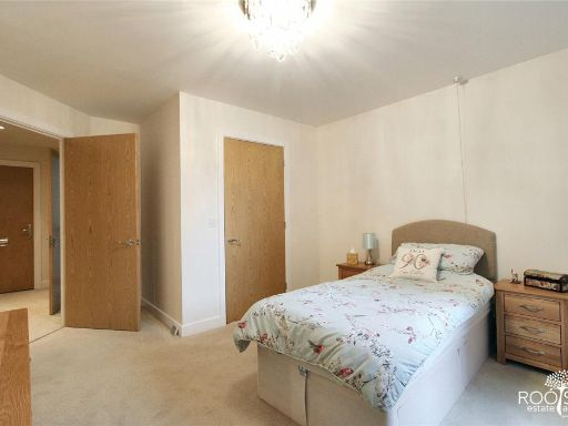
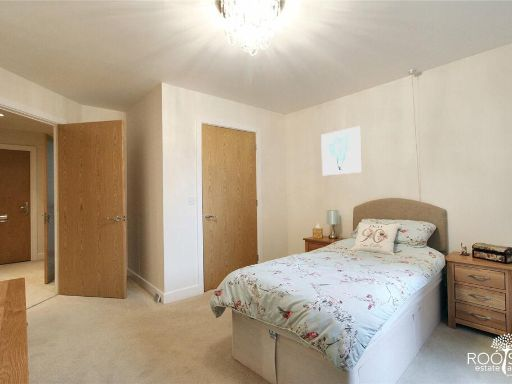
+ wall art [320,125,363,177]
